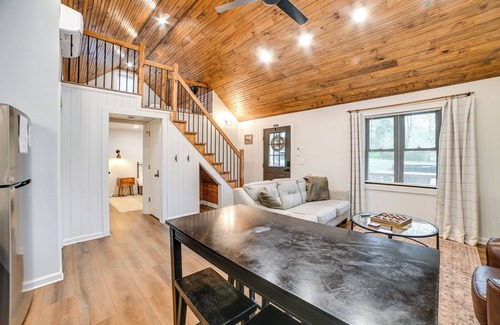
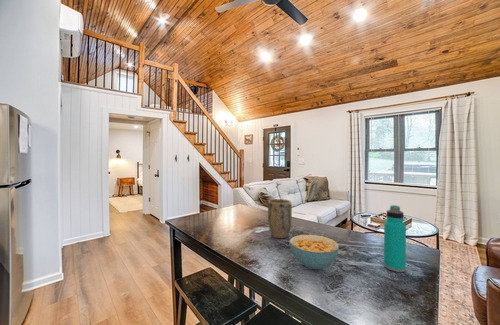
+ cereal bowl [288,234,340,270]
+ water bottle [383,204,407,273]
+ plant pot [267,198,293,239]
